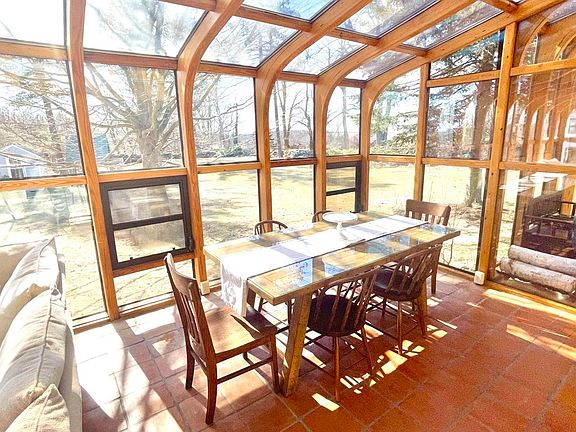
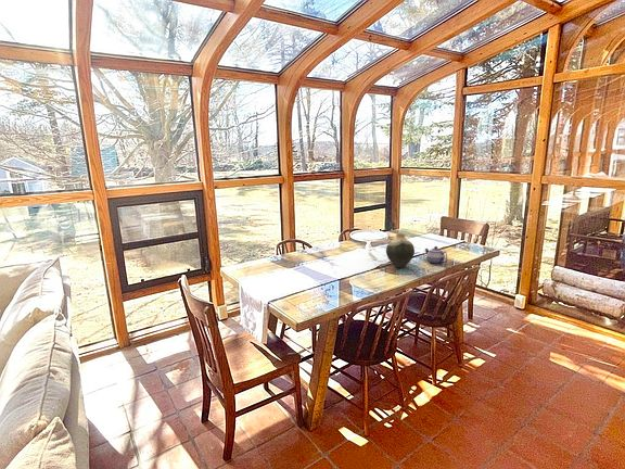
+ teapot [424,245,448,266]
+ vase [385,232,416,269]
